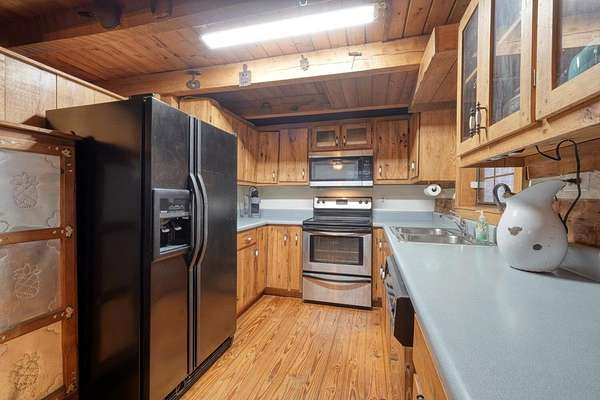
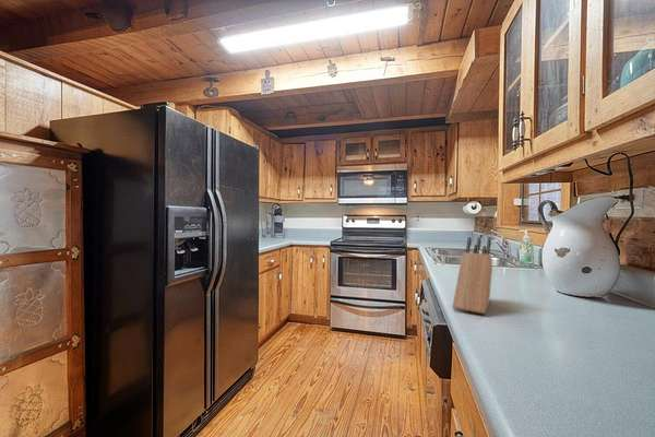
+ knife block [451,236,493,316]
